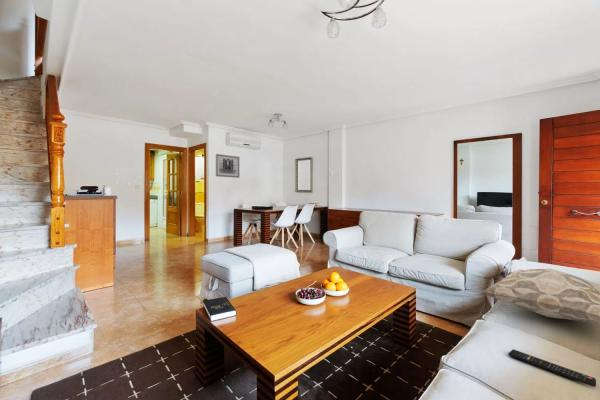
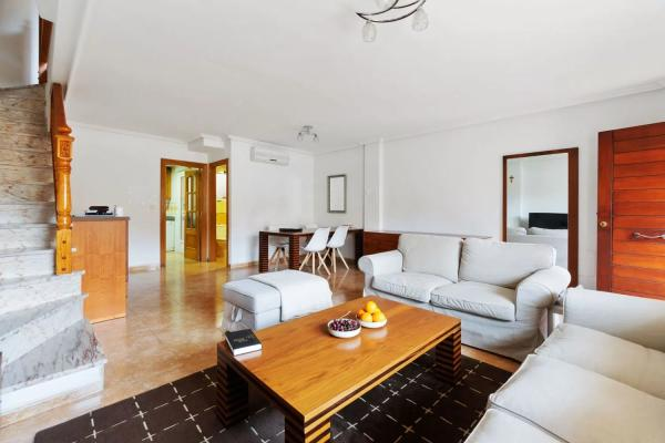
- decorative pillow [482,268,600,323]
- wall art [215,153,240,179]
- remote control [507,348,597,388]
